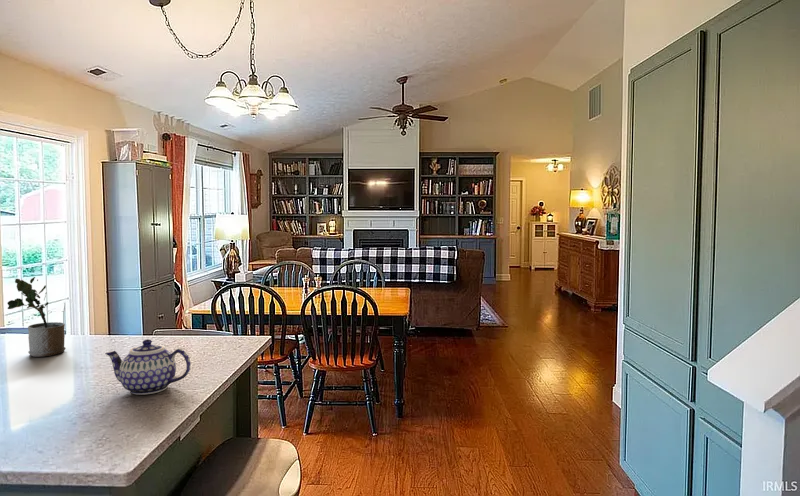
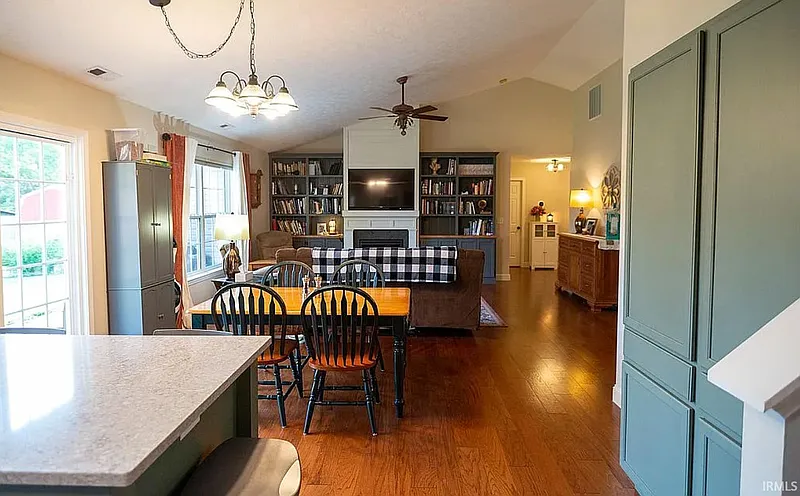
- potted plant [7,276,67,358]
- teapot [105,338,192,396]
